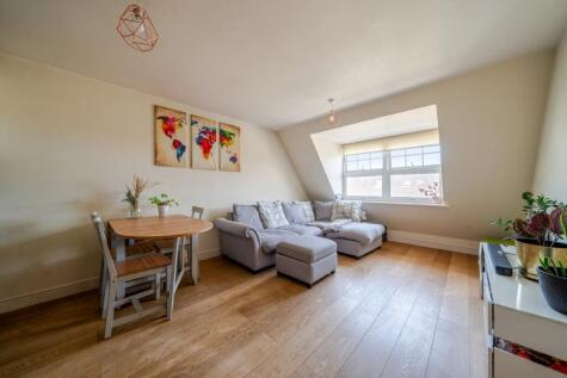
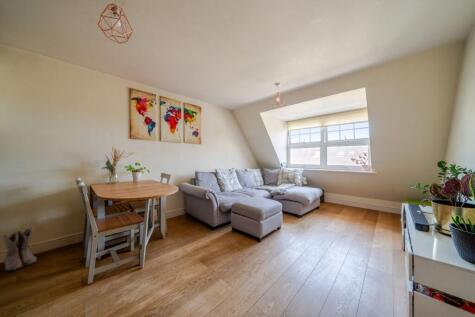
+ boots [2,227,37,272]
